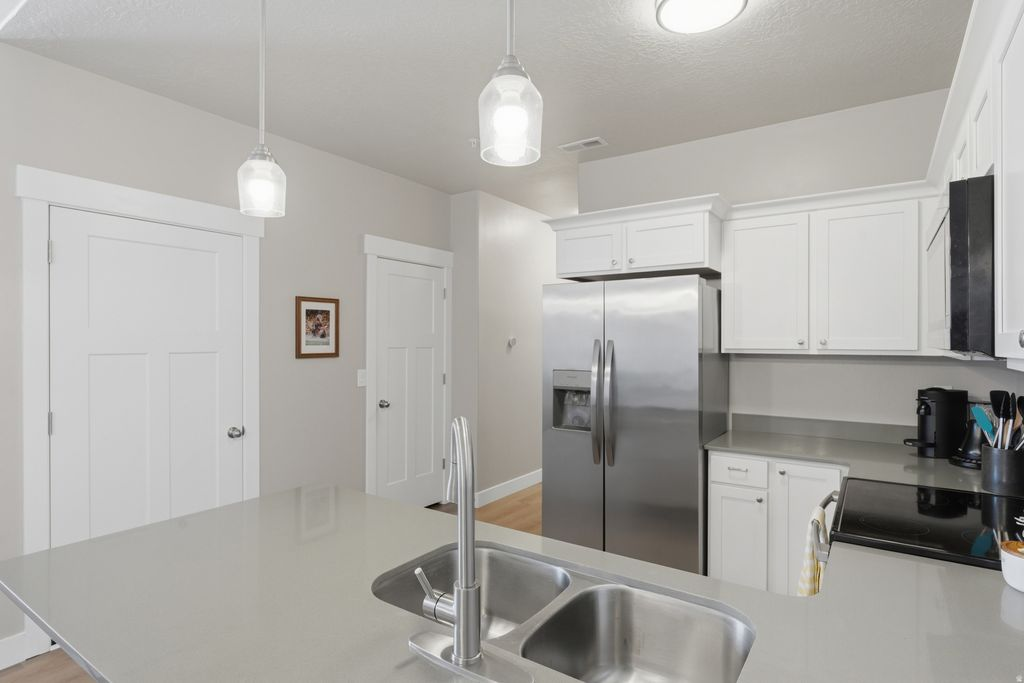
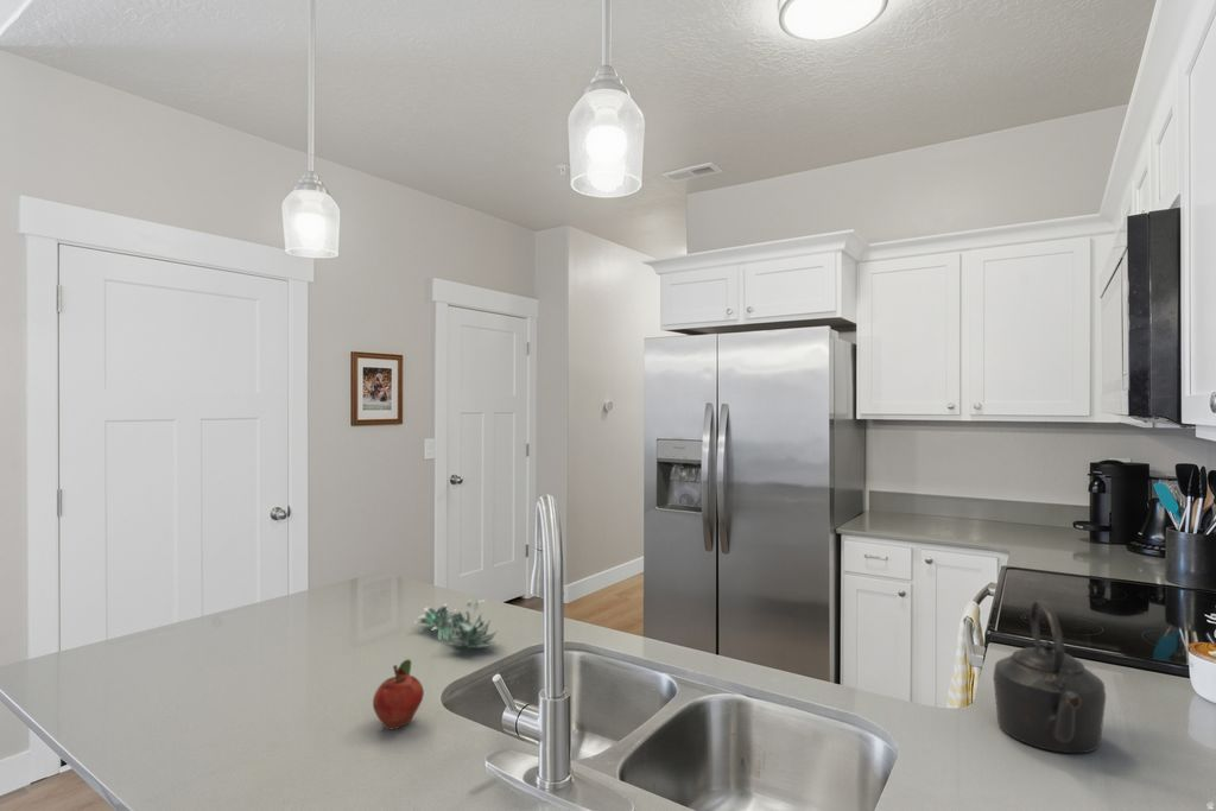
+ fruit [372,658,425,730]
+ succulent plant [413,598,498,650]
+ kettle [993,600,1107,754]
